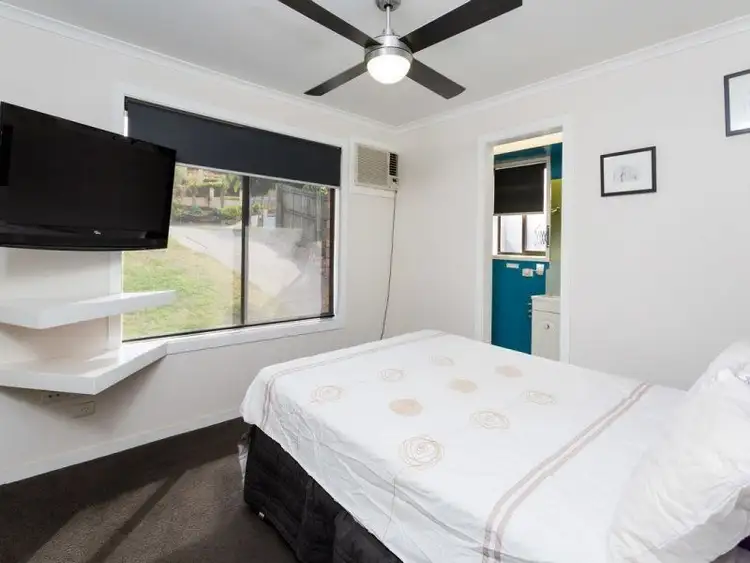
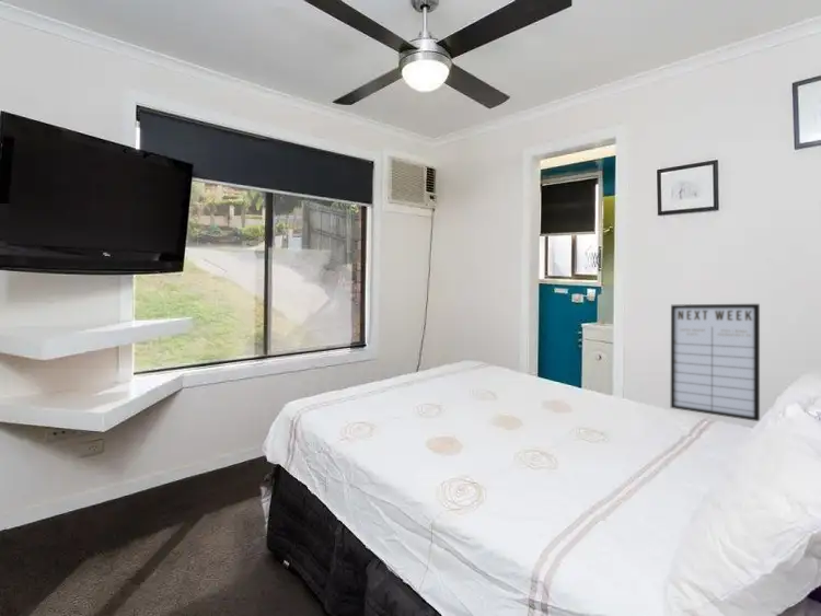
+ writing board [670,303,761,422]
